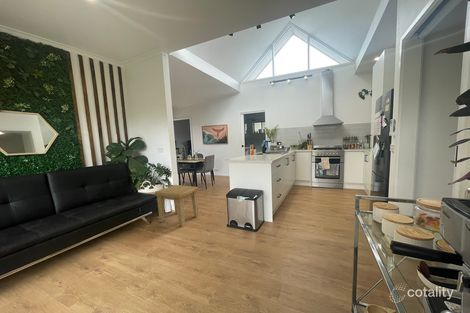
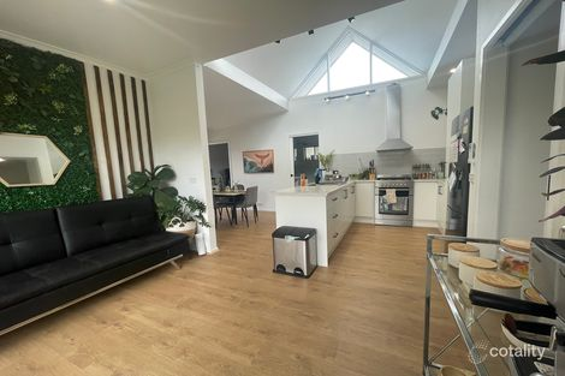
- side table [154,184,200,228]
